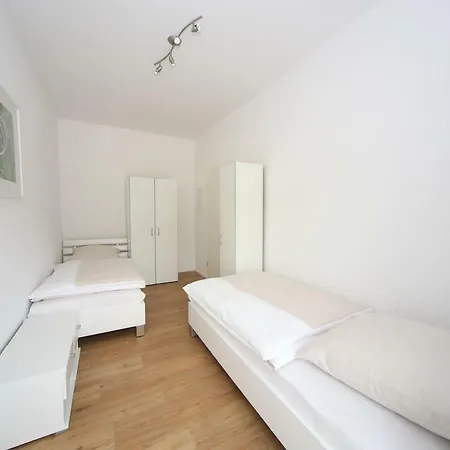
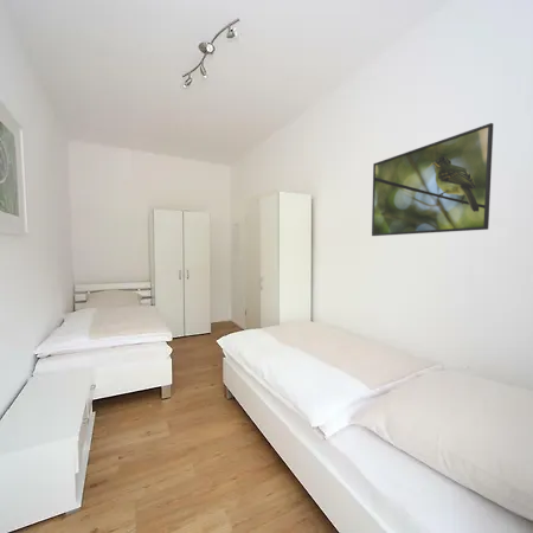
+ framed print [371,122,494,237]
